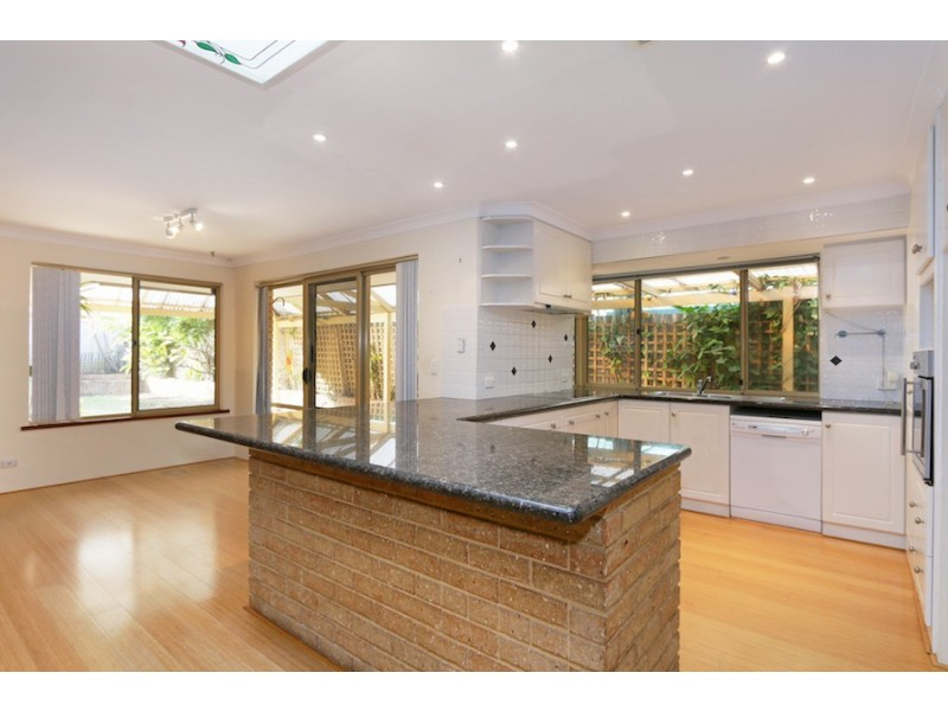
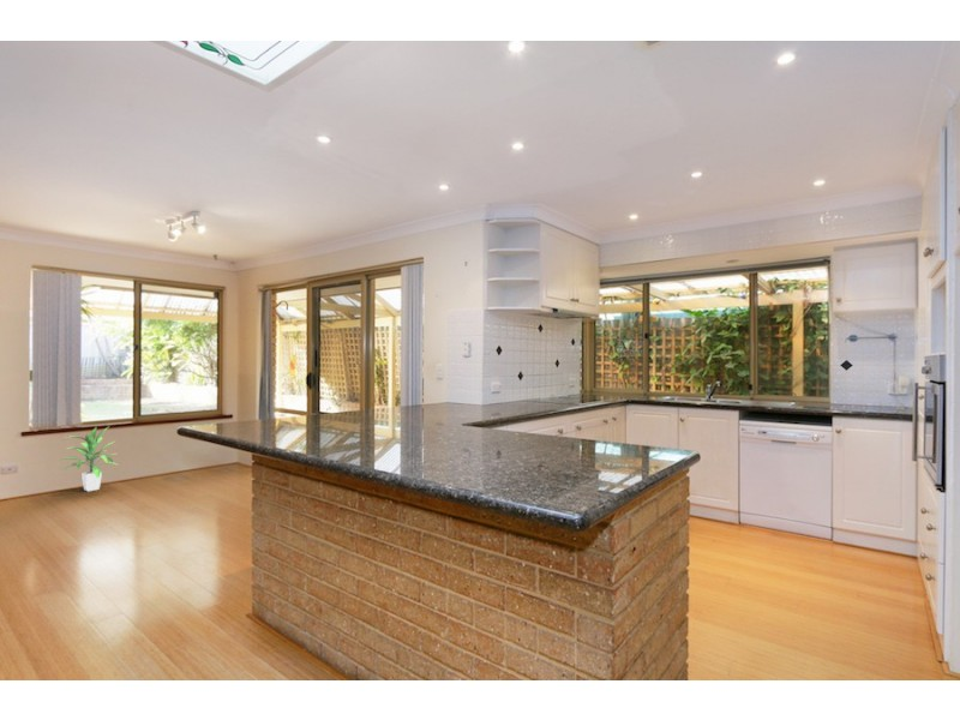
+ indoor plant [56,425,118,492]
